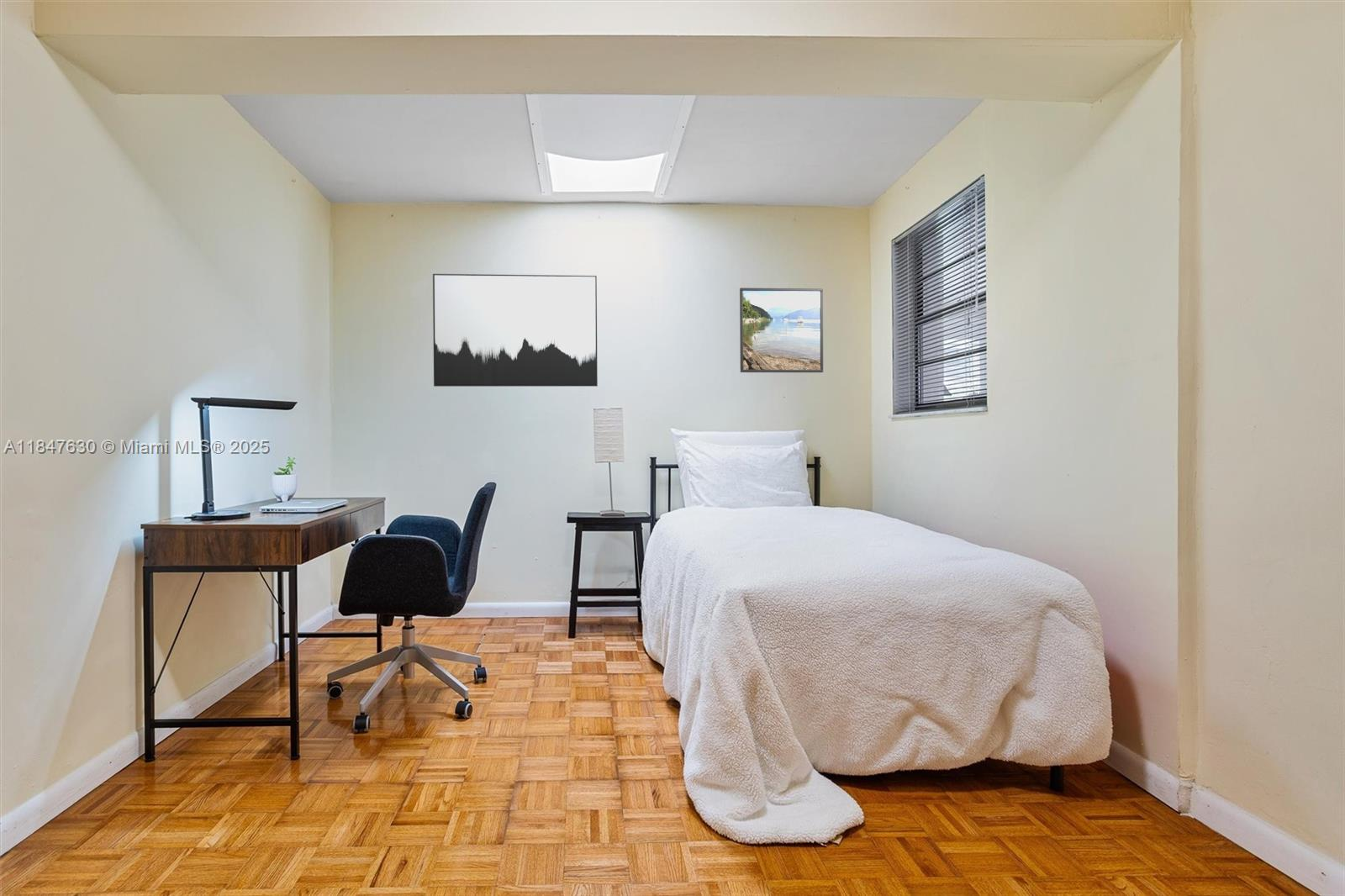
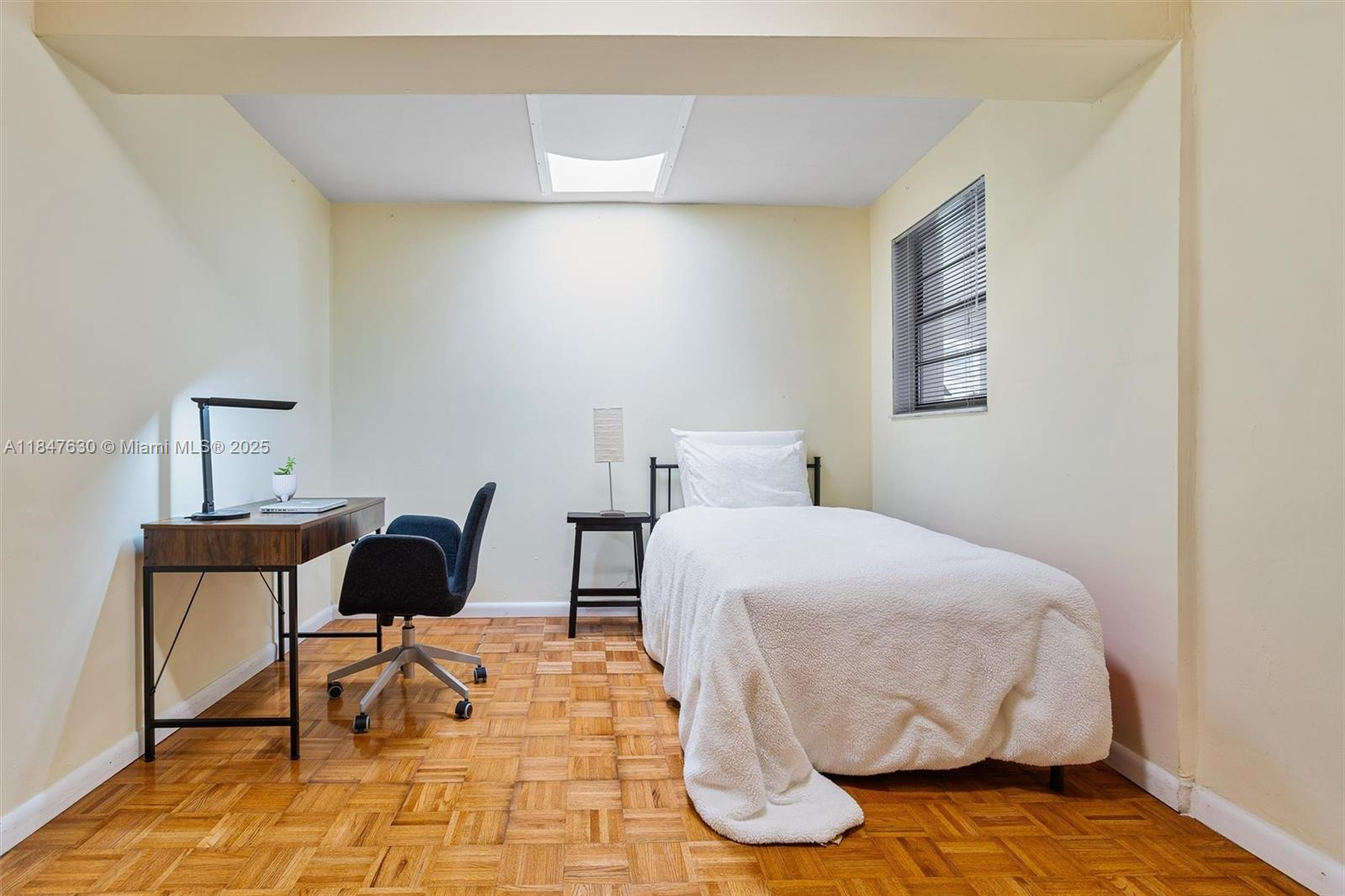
- wall art [432,273,599,387]
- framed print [739,287,824,373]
